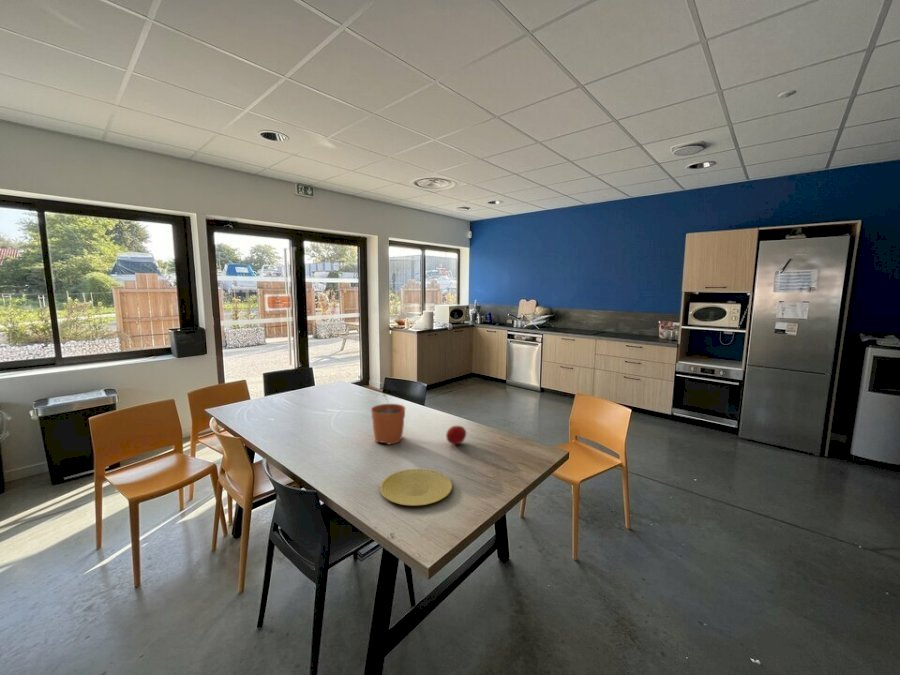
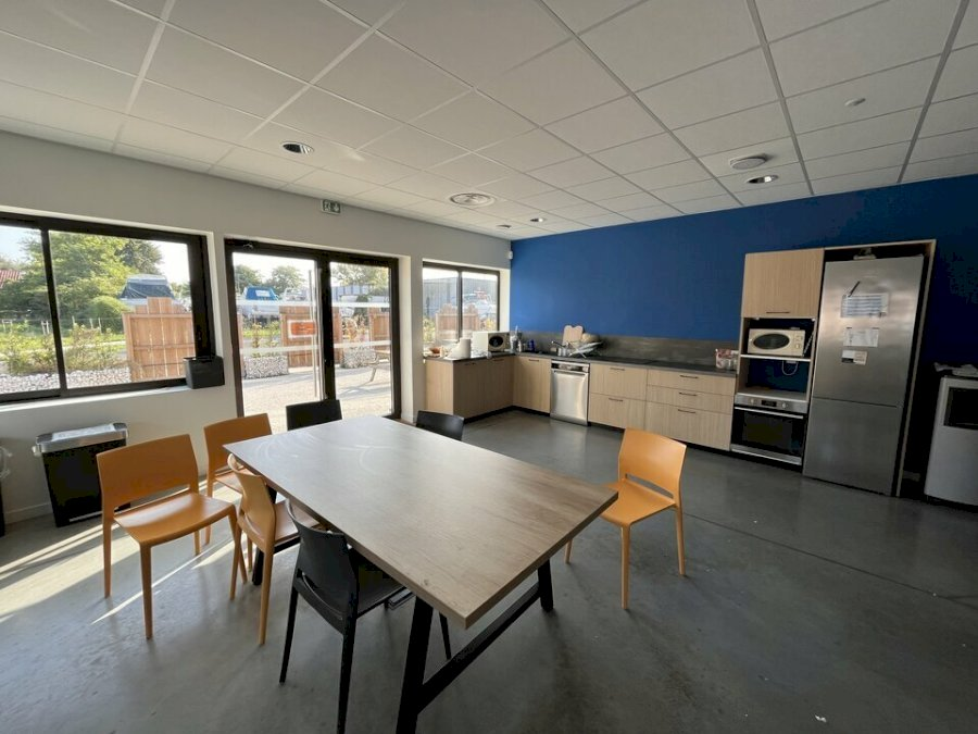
- plant pot [370,393,406,445]
- fruit [445,425,467,446]
- plate [379,468,453,507]
